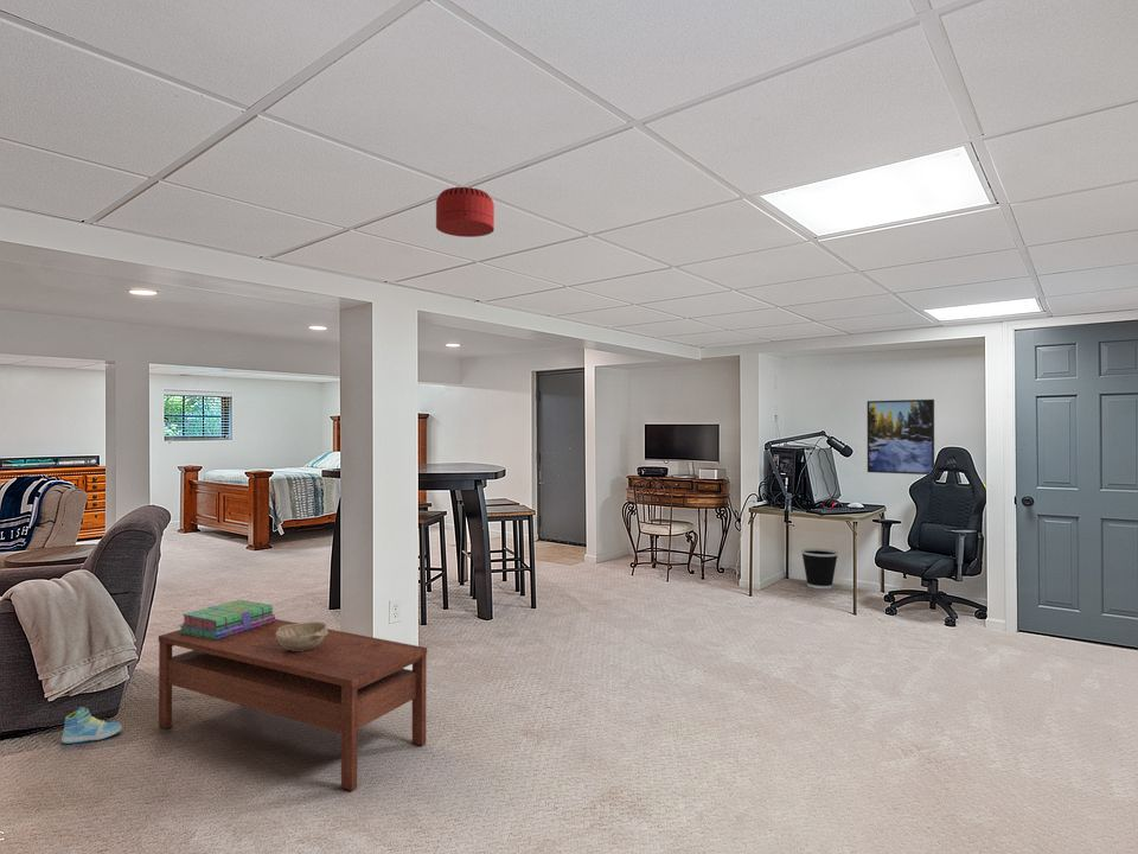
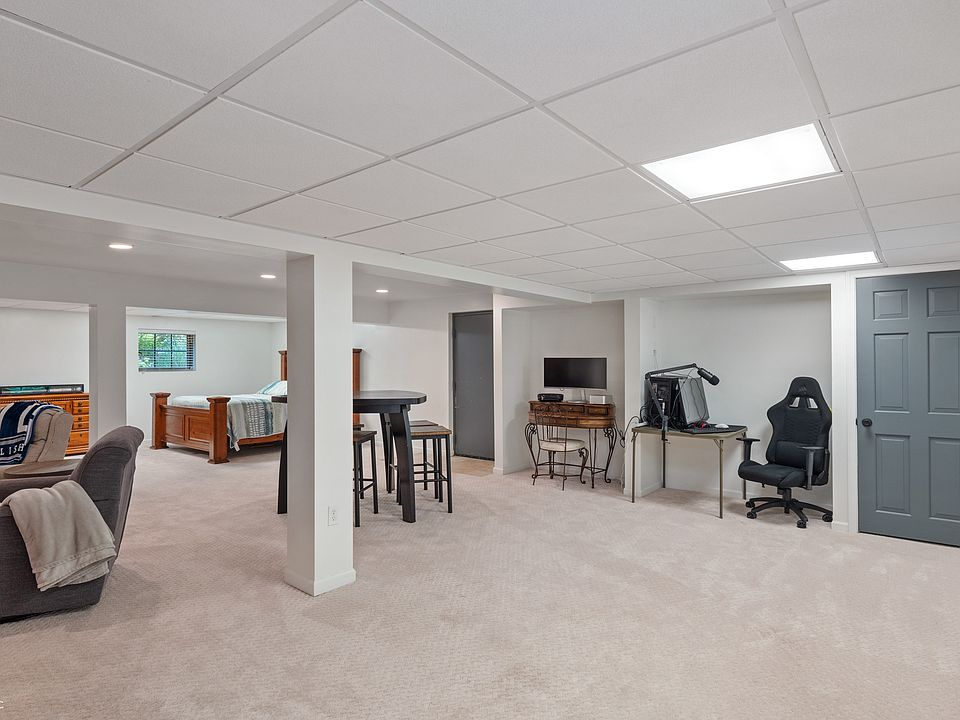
- decorative bowl [276,620,328,651]
- stack of books [178,599,276,640]
- coffee table [158,618,428,792]
- sneaker [60,706,123,745]
- smoke detector [435,186,496,238]
- wastebasket [800,547,839,589]
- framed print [867,399,935,476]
